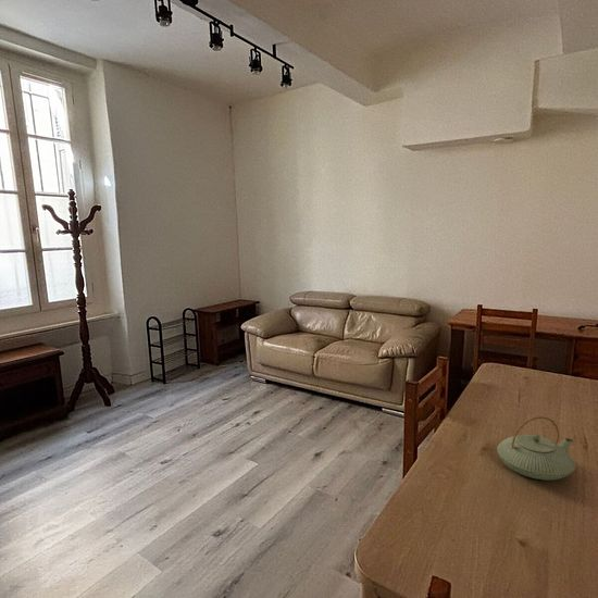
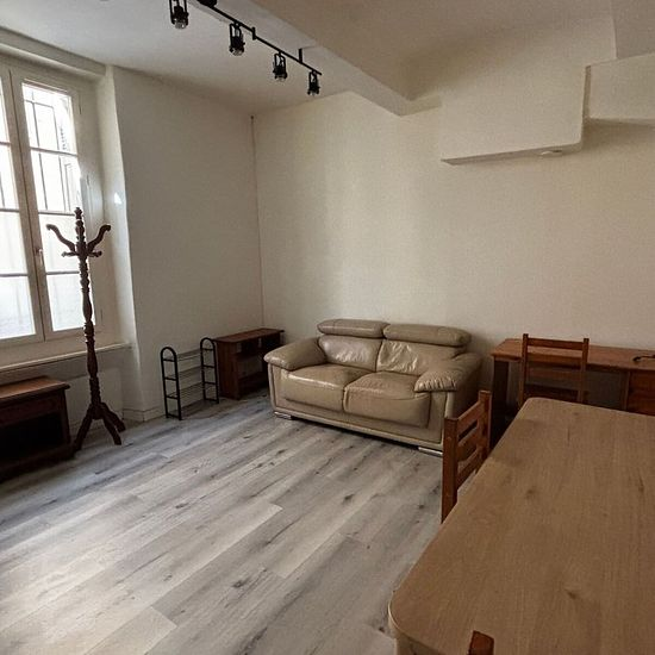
- teapot [496,415,576,482]
